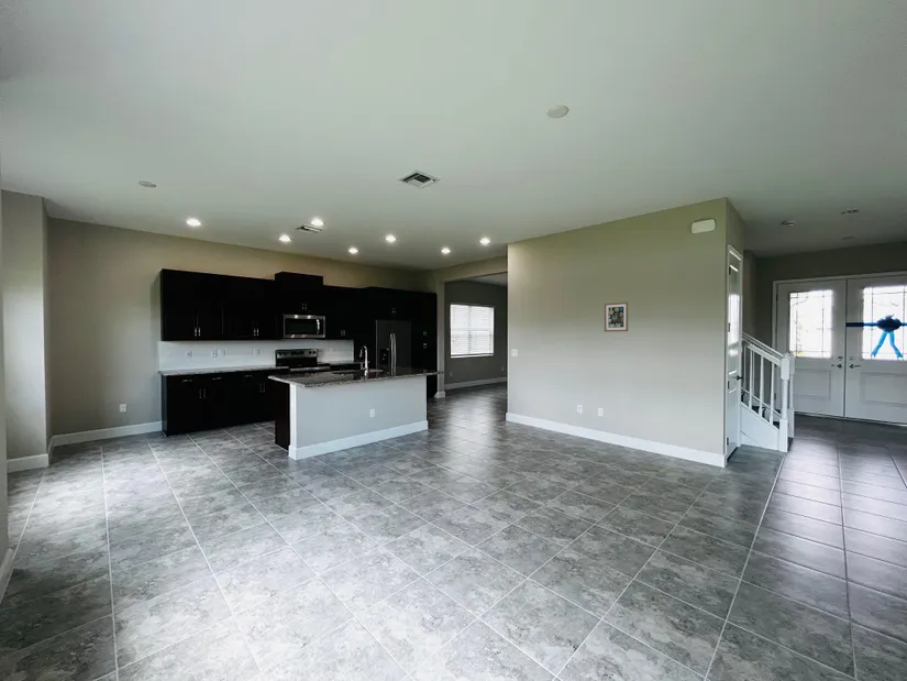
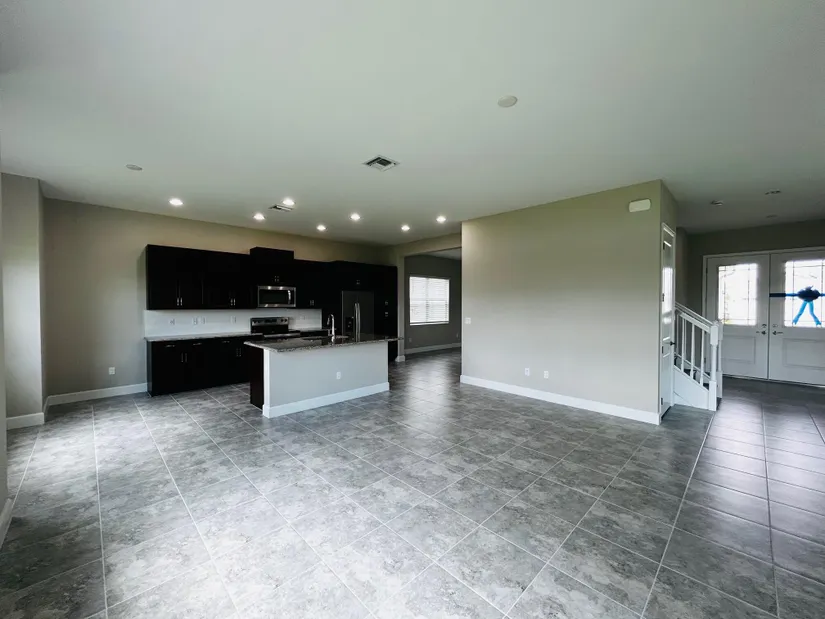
- wall art [604,301,629,332]
